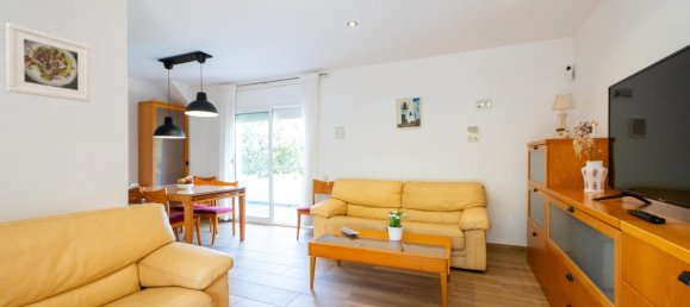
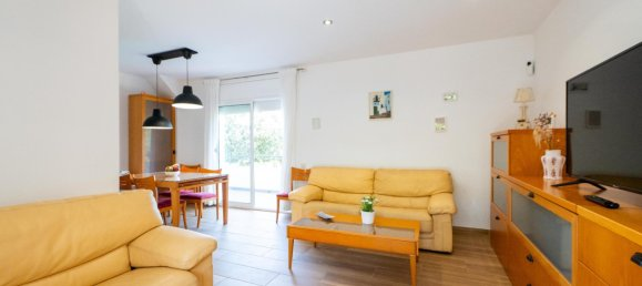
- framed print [5,21,92,104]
